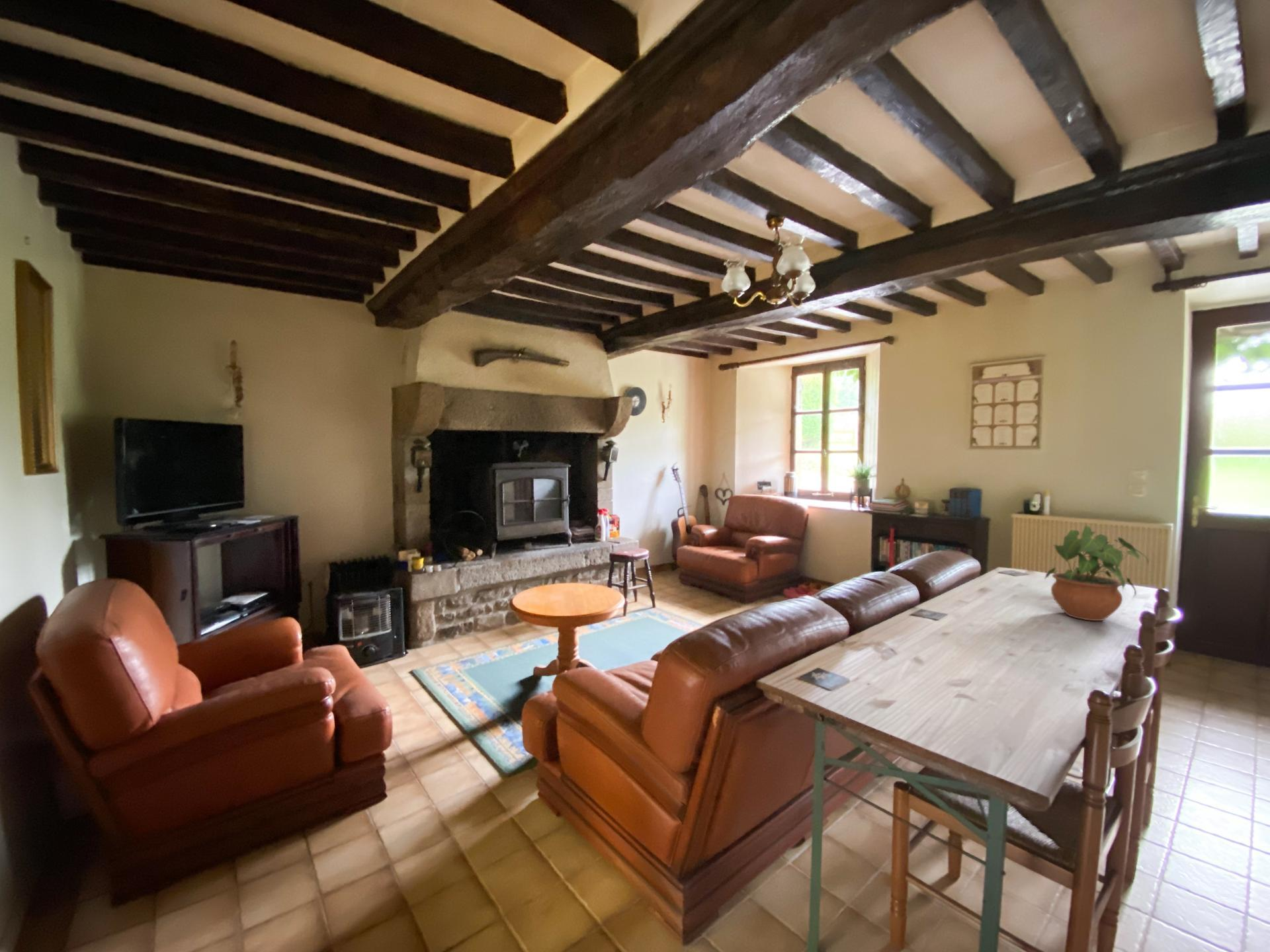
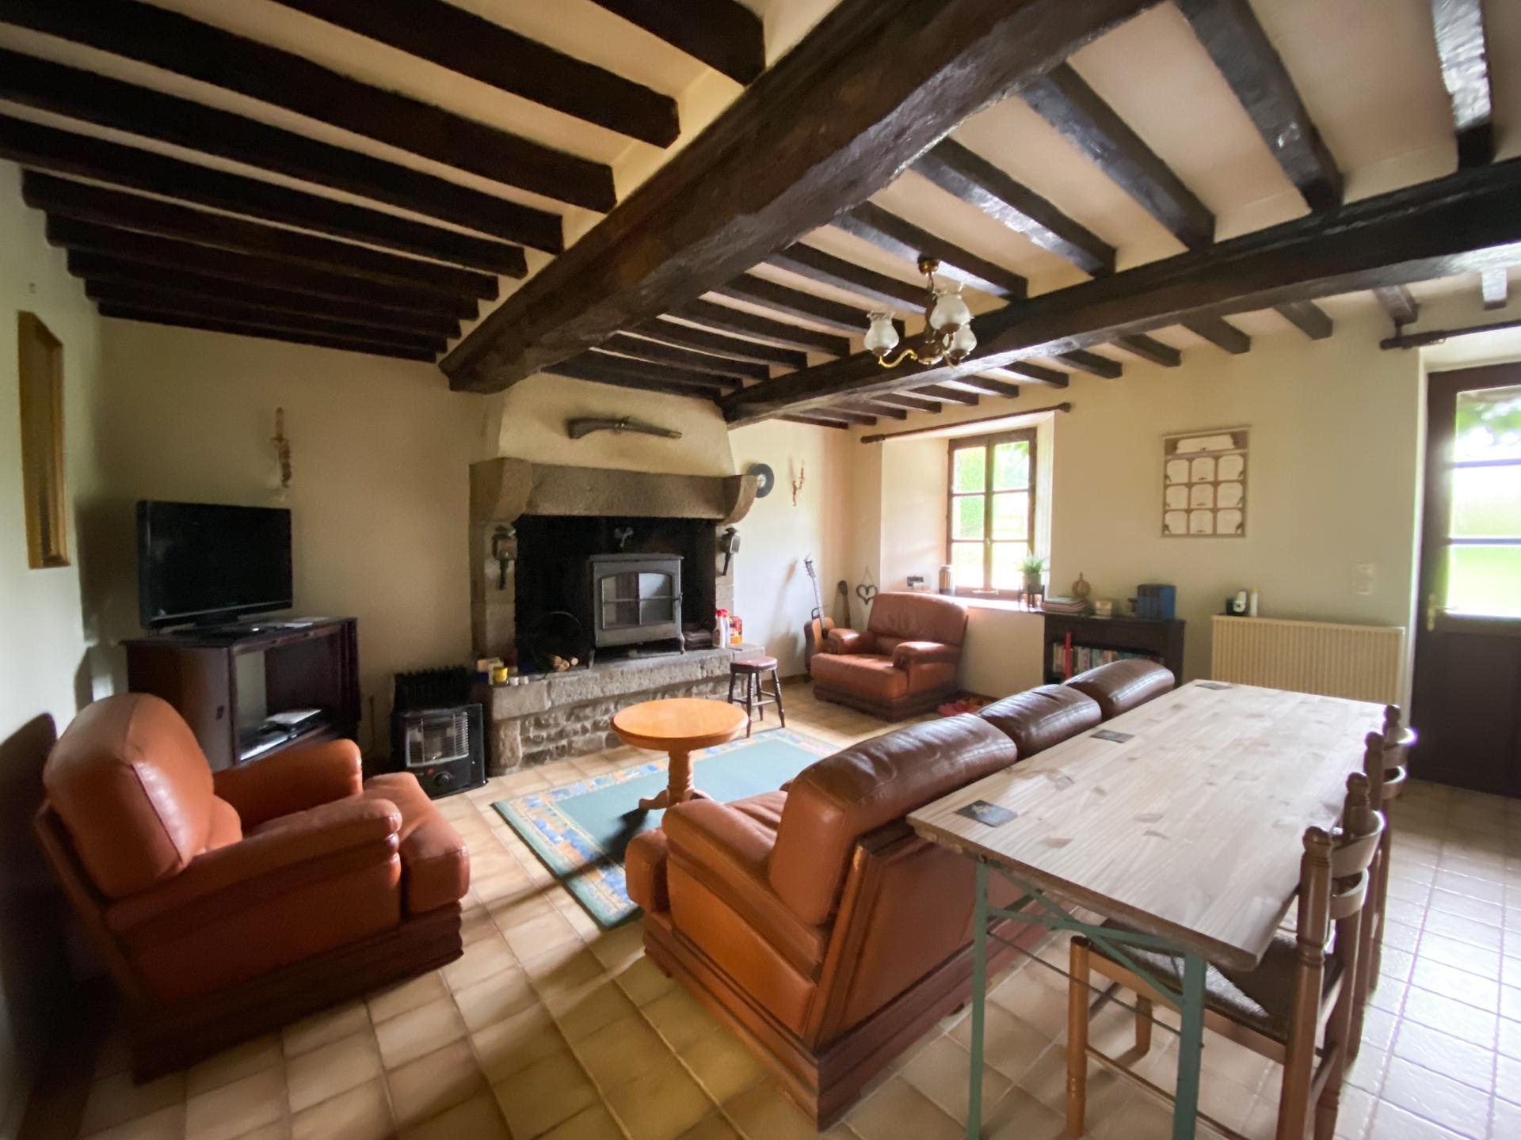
- potted plant [1044,524,1150,621]
